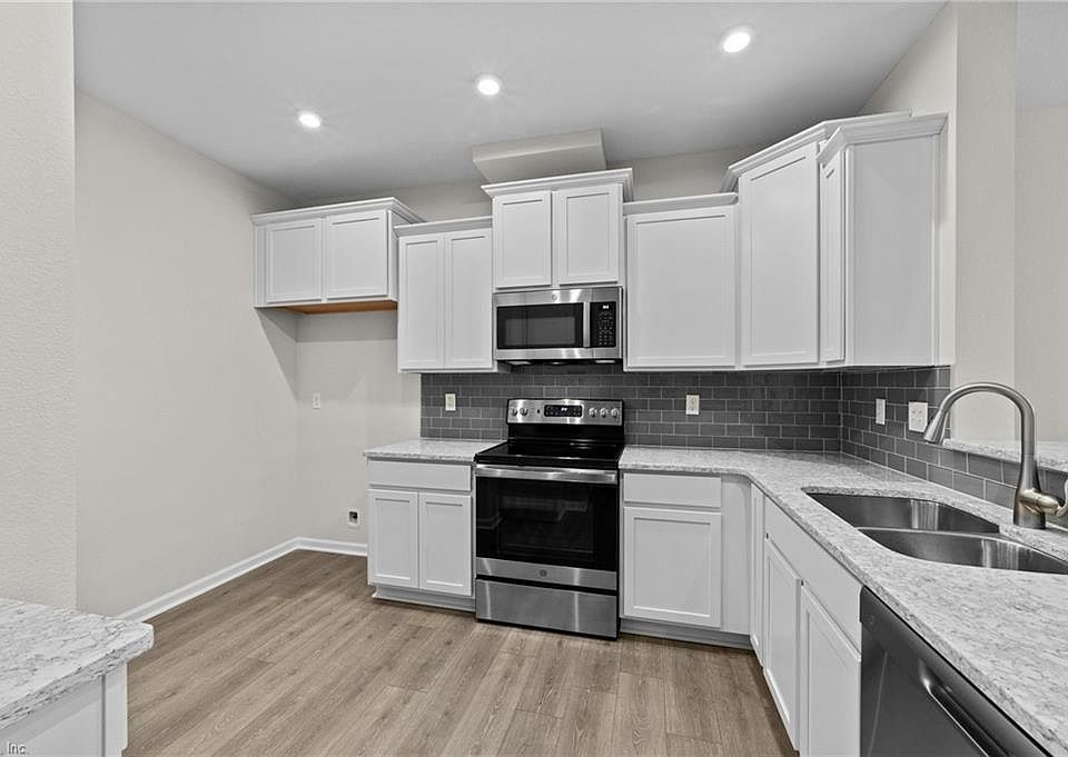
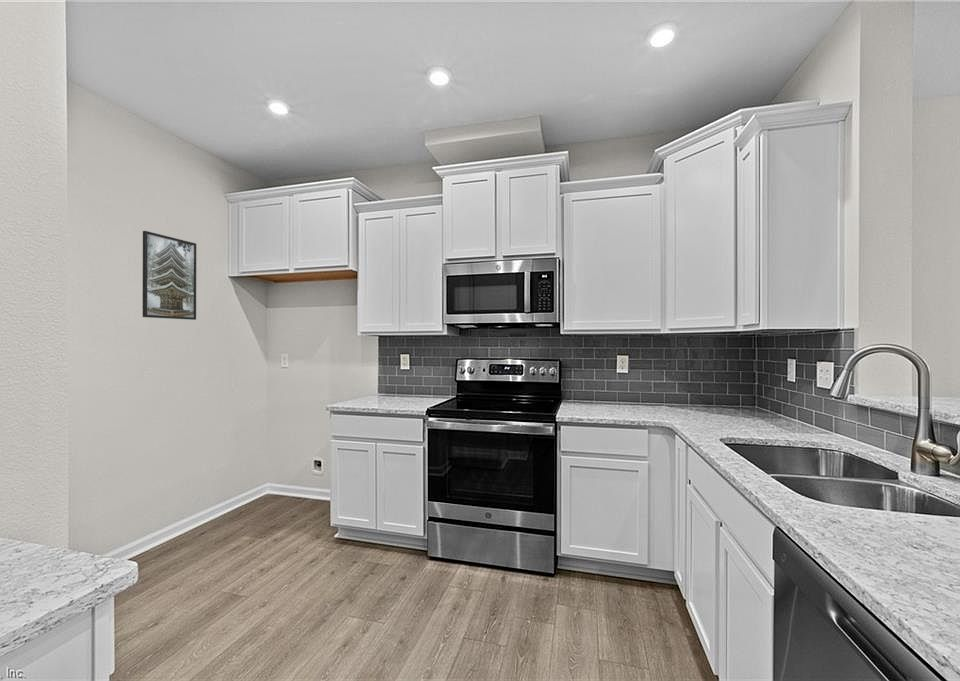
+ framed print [142,230,197,321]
